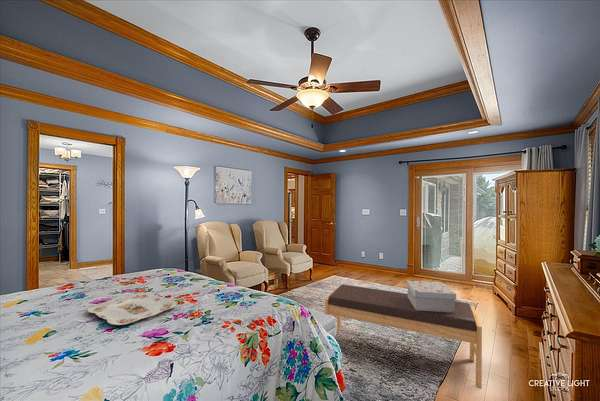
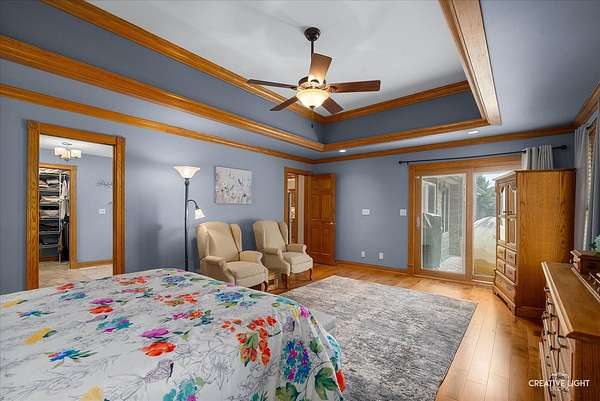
- serving tray [86,291,178,326]
- bench [324,283,483,390]
- decorative box [406,279,457,313]
